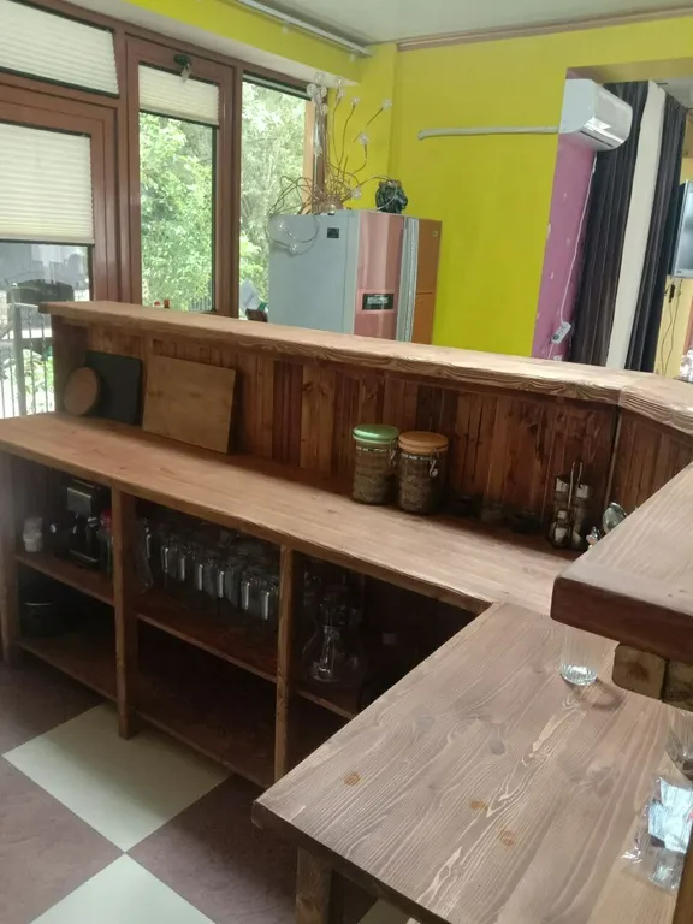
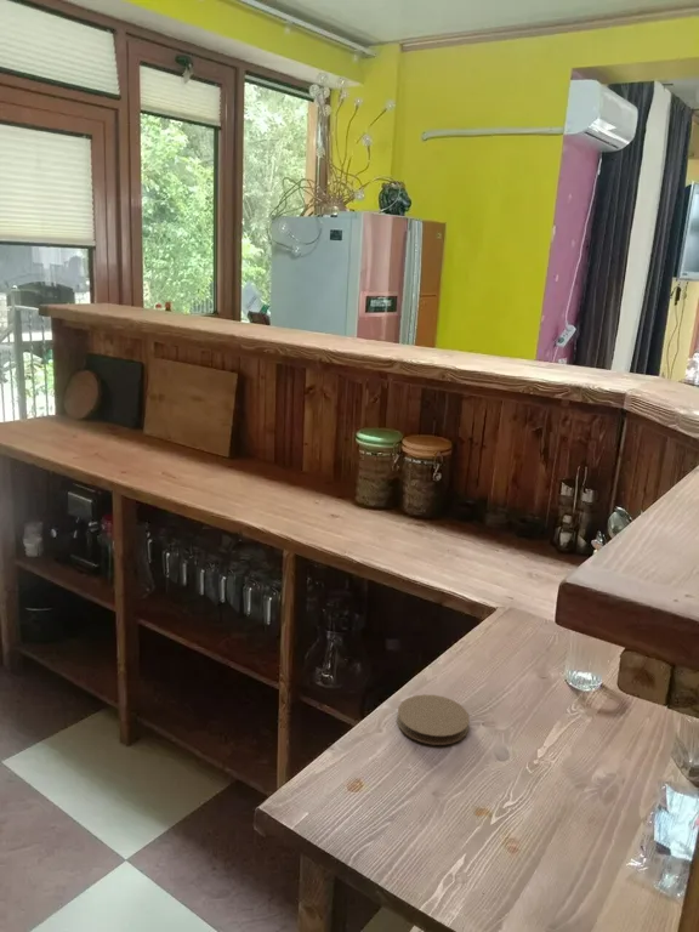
+ coaster [396,693,471,746]
